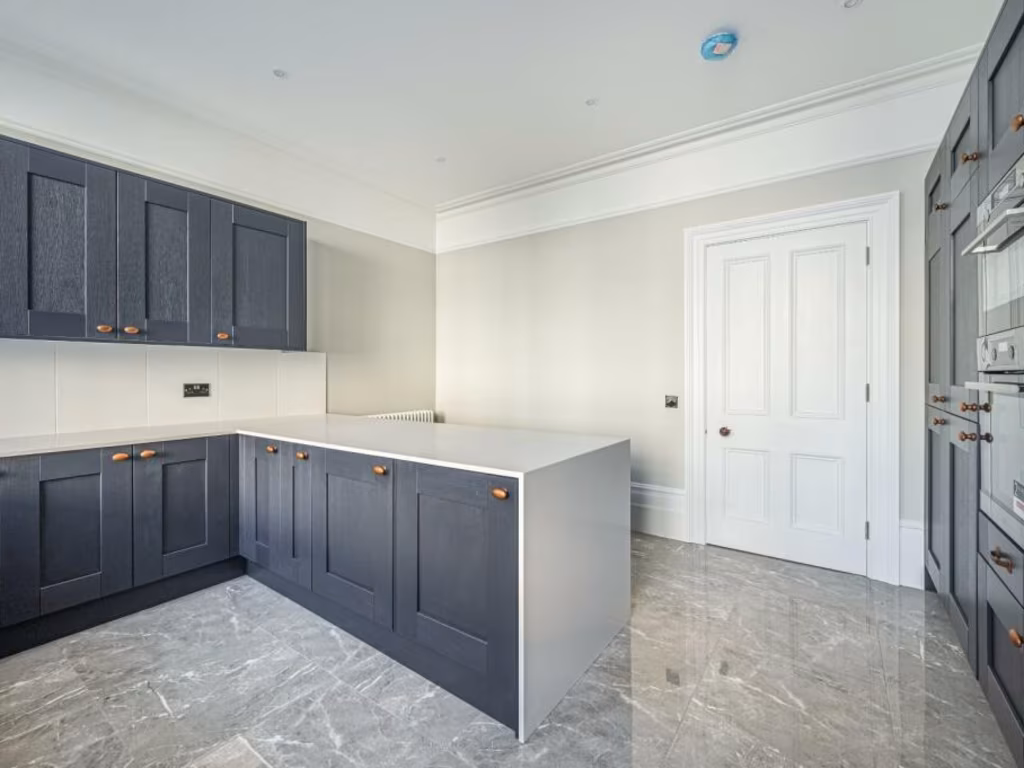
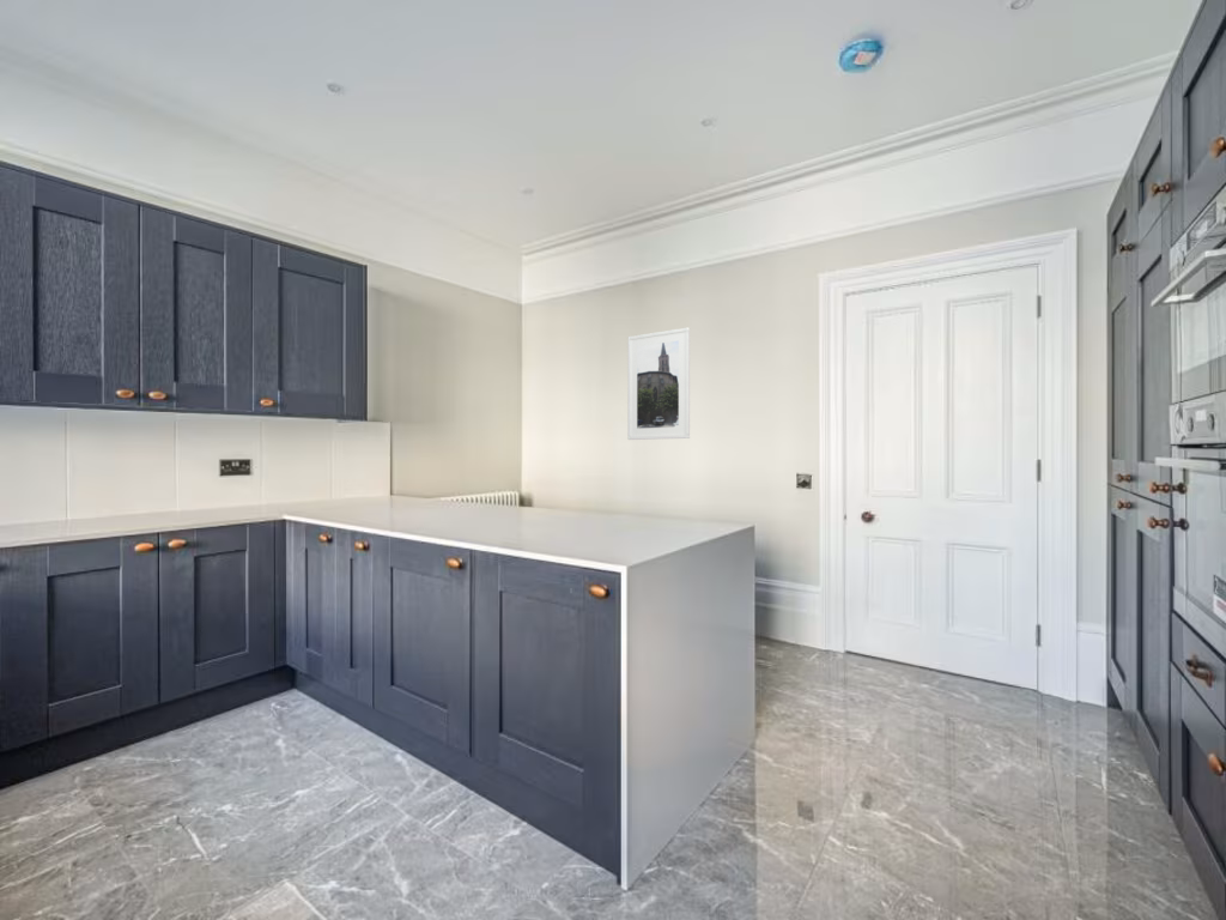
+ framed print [626,327,691,441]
